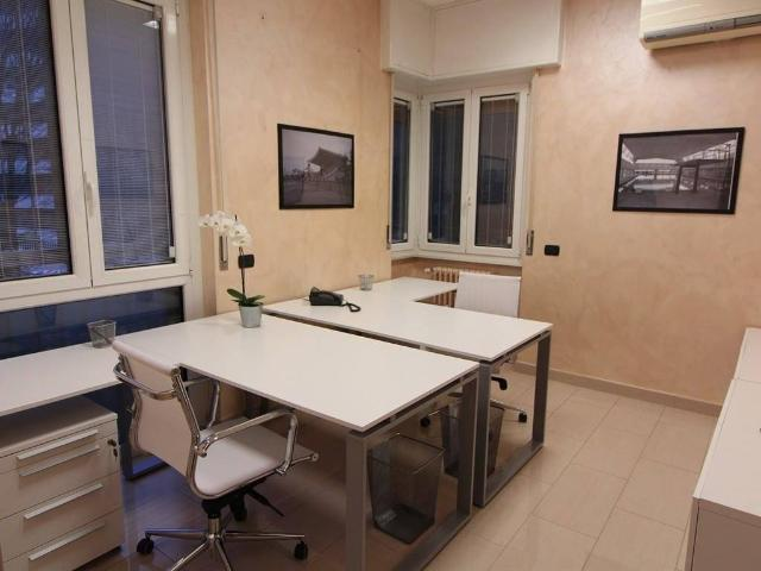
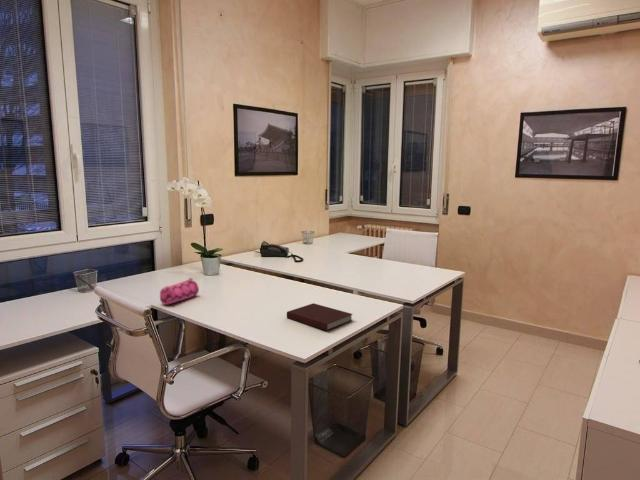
+ pencil case [159,277,200,306]
+ notebook [286,302,353,332]
